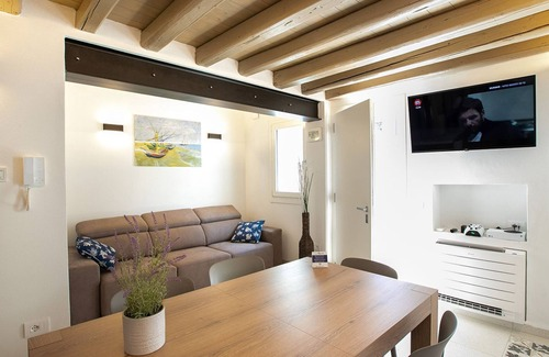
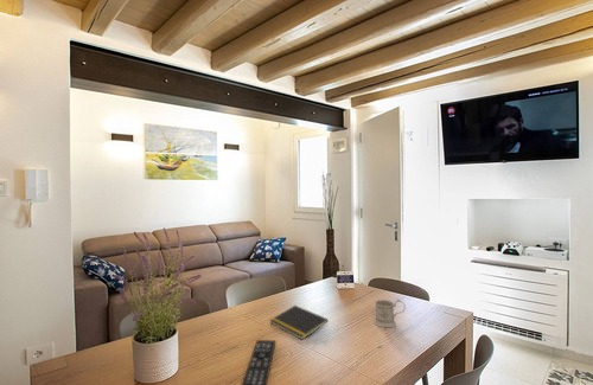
+ mug [372,299,407,328]
+ remote control [241,339,276,385]
+ notepad [268,304,330,341]
